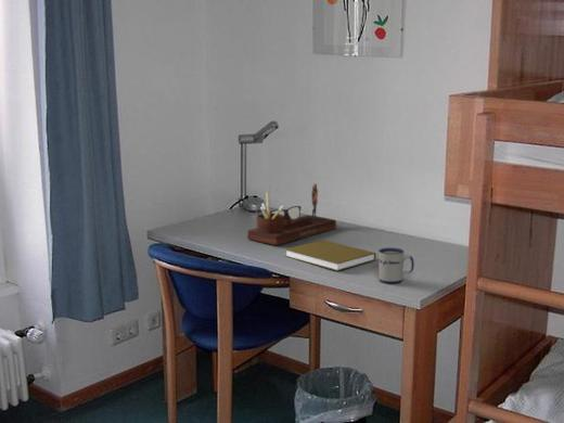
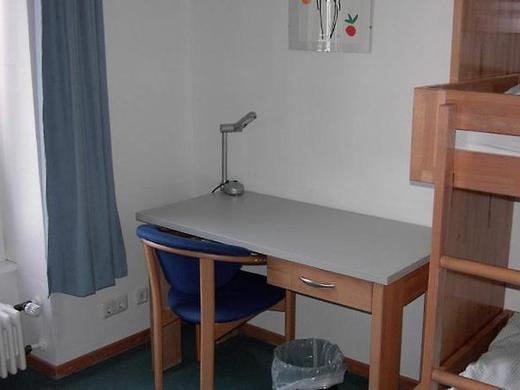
- desk organizer [246,182,337,246]
- mug [377,246,415,284]
- book [284,239,377,272]
